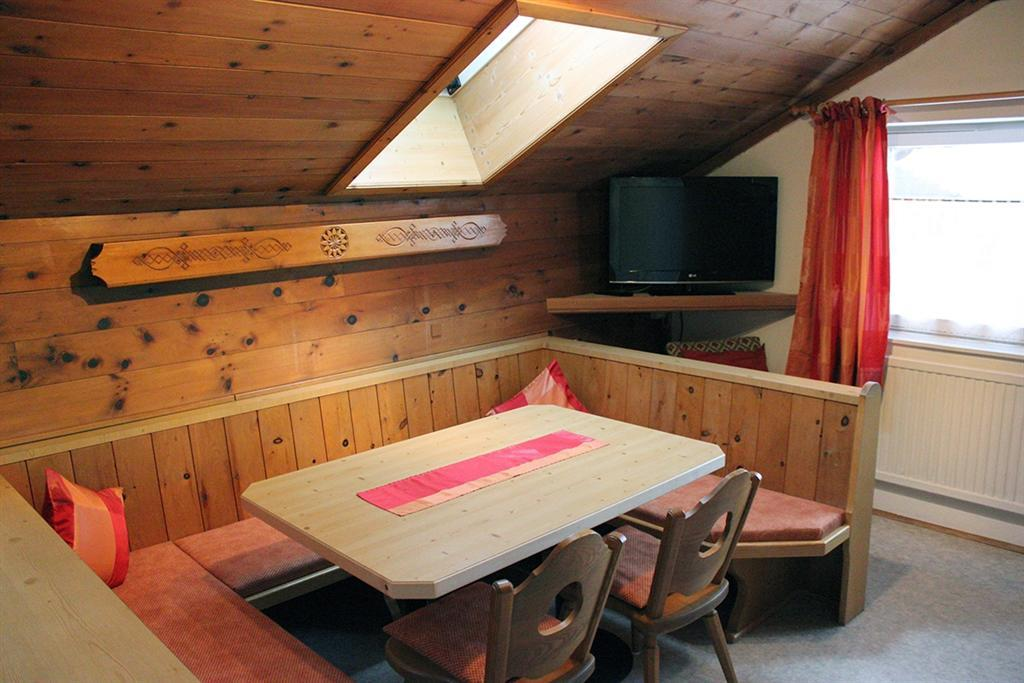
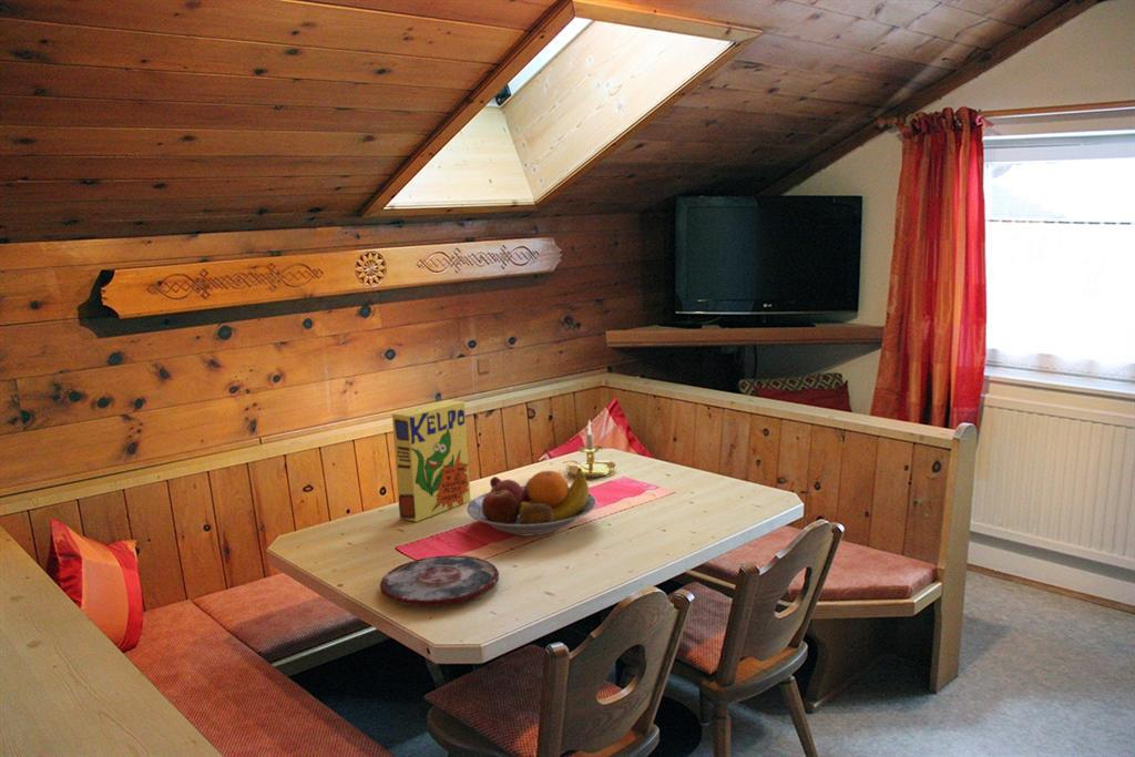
+ plate [379,554,500,607]
+ cereal box [391,399,471,523]
+ candle holder [561,419,616,479]
+ fruit bowl [466,468,597,536]
